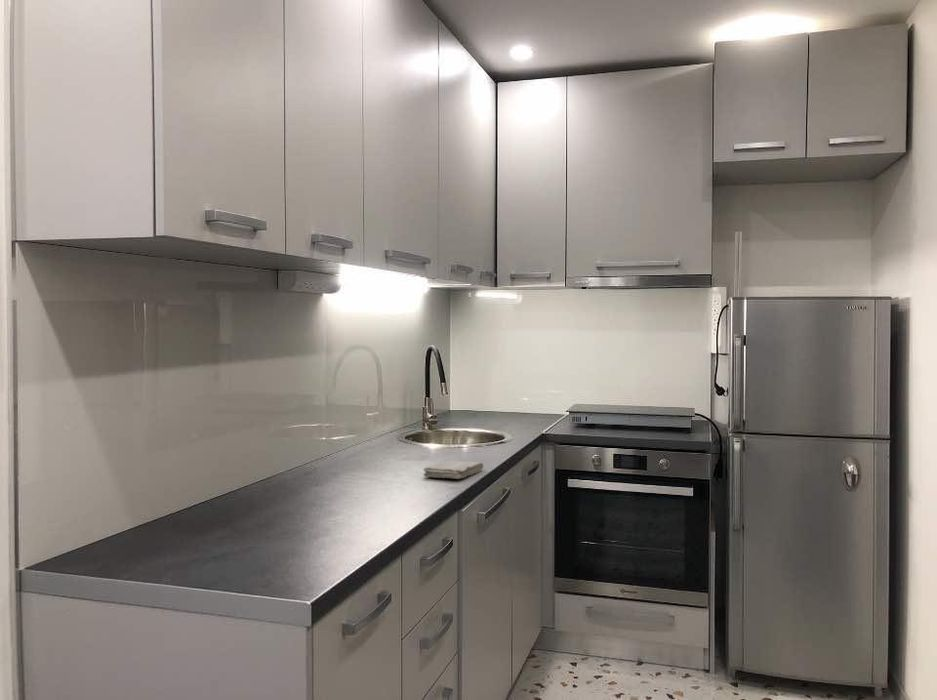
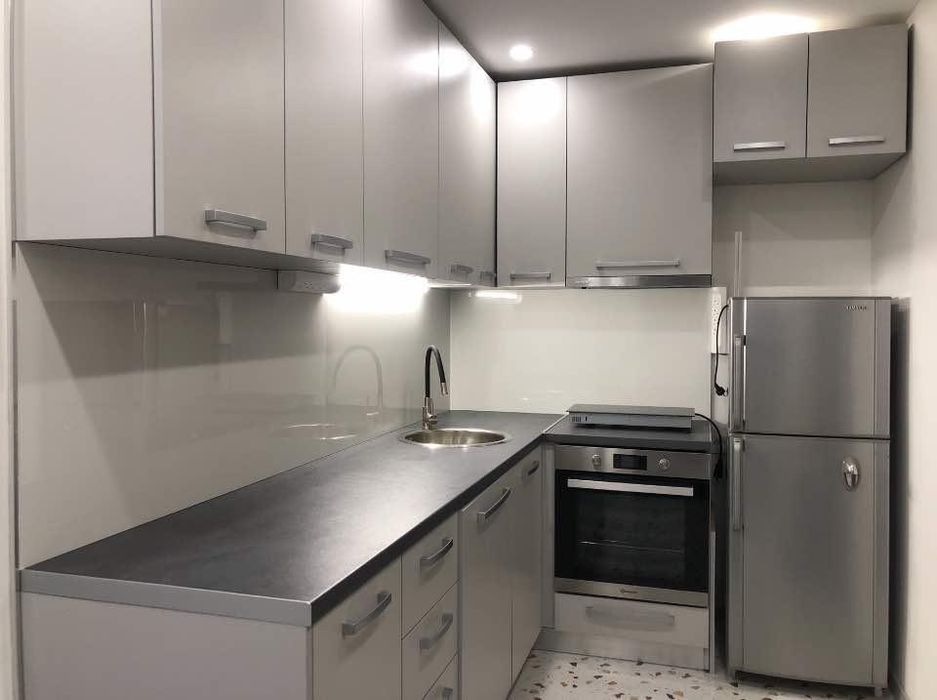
- washcloth [422,460,484,480]
